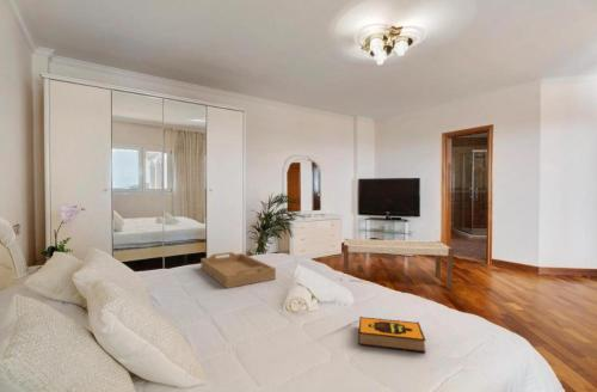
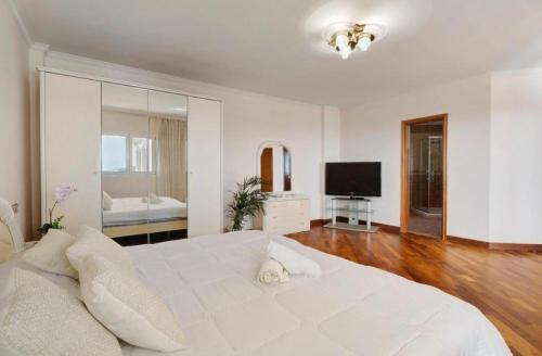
- hardback book [358,316,427,354]
- serving tray [199,251,277,289]
- bench [343,238,455,292]
